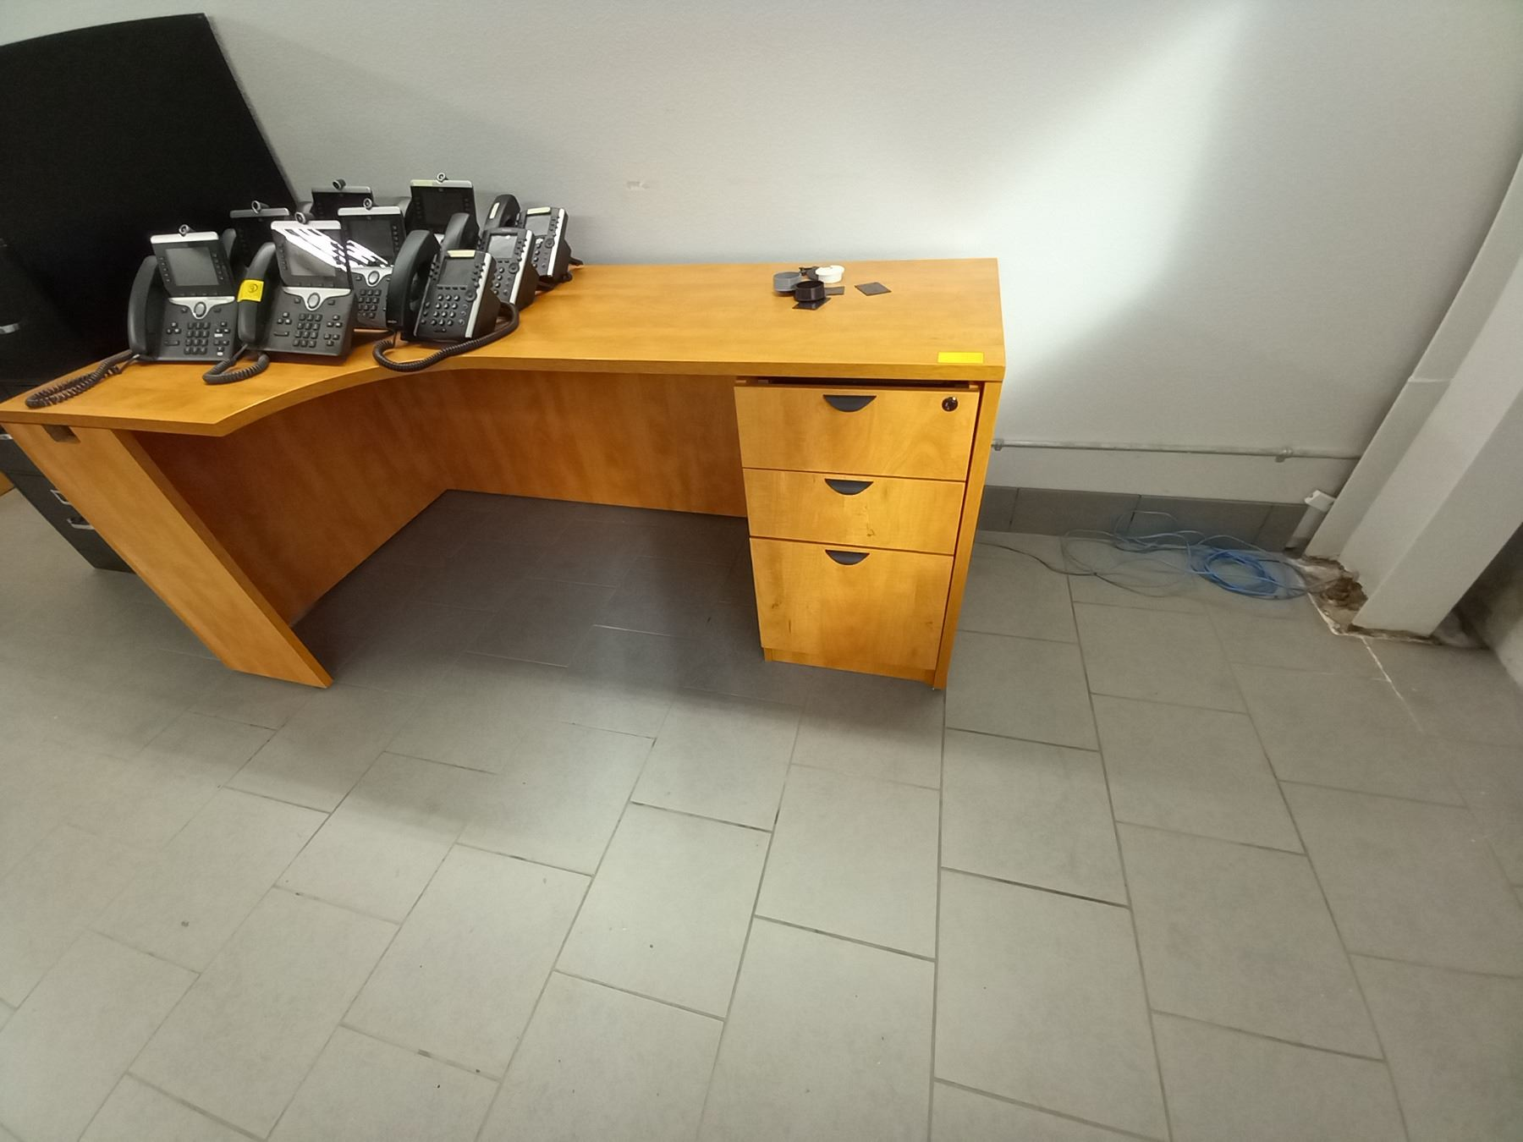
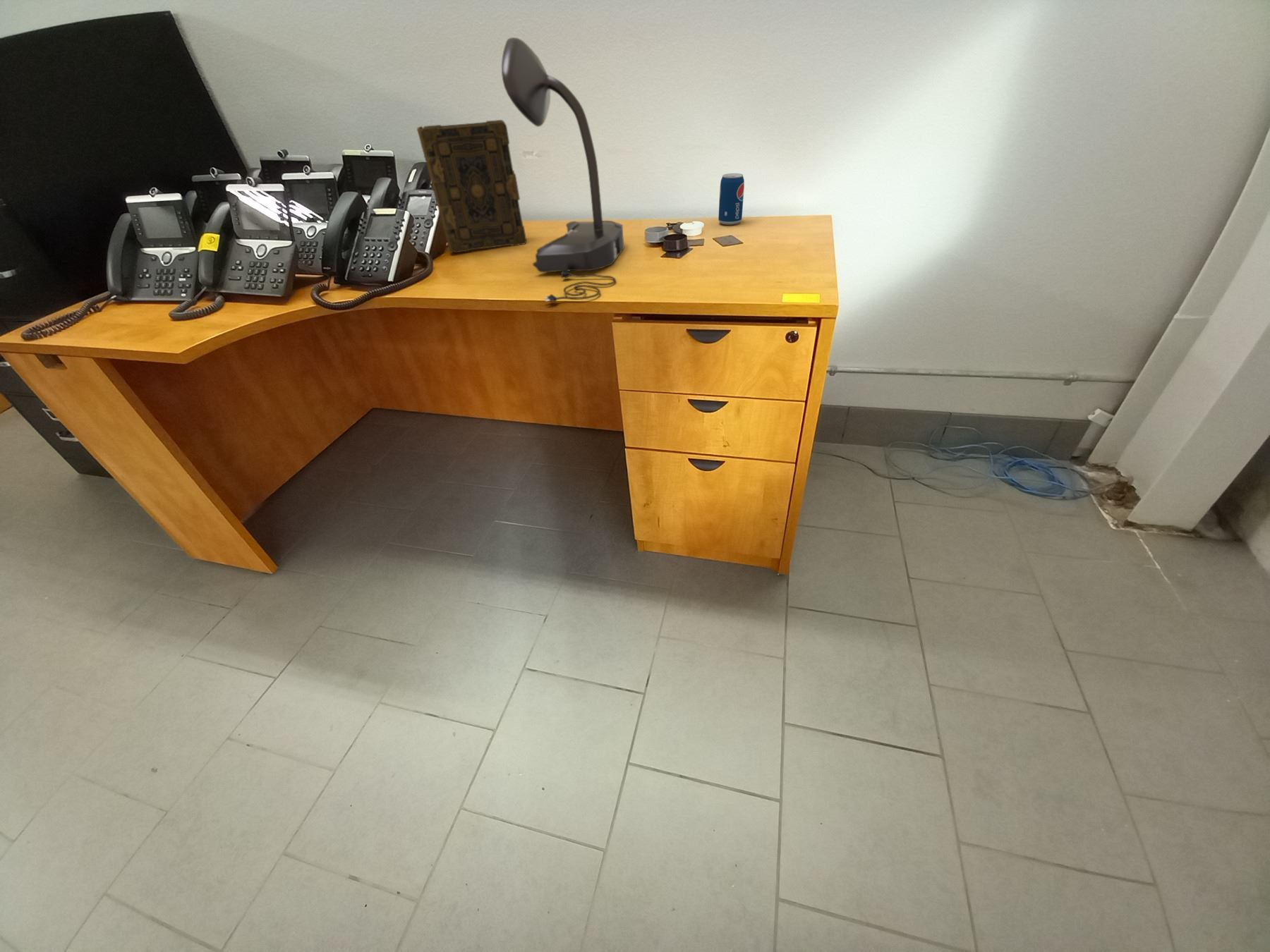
+ beverage can [718,173,745,226]
+ desk lamp [501,37,624,303]
+ book [416,119,527,254]
